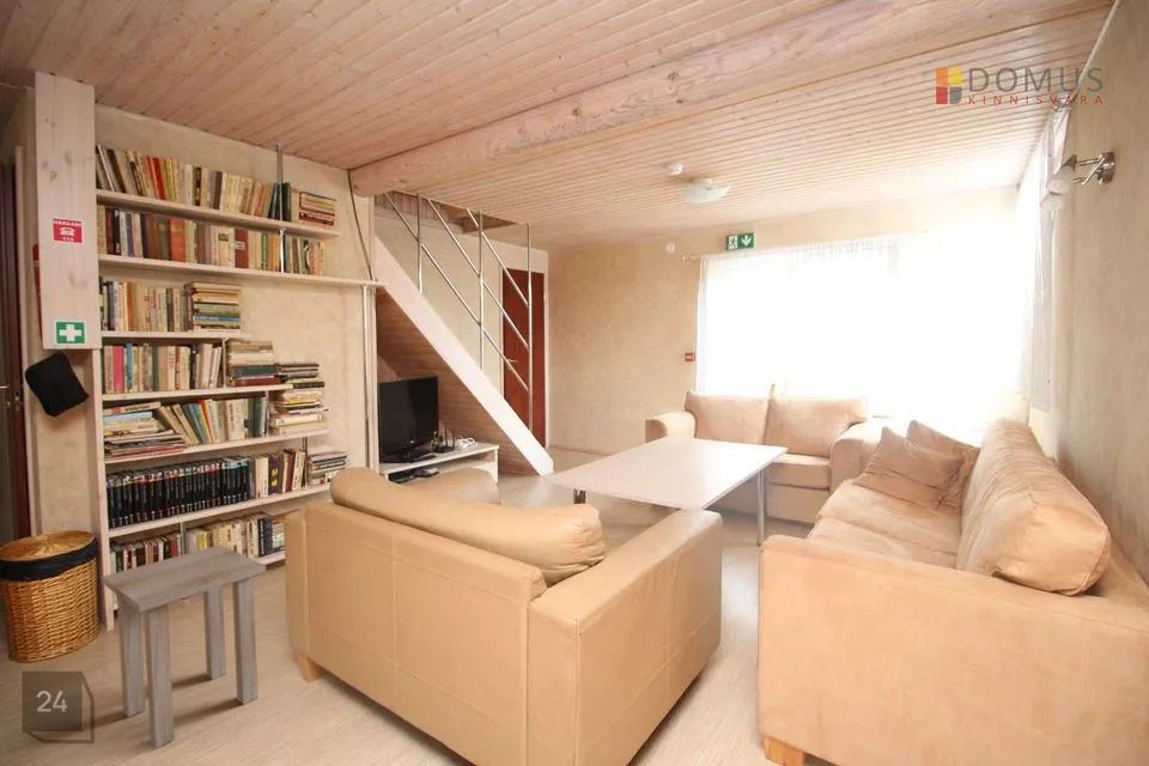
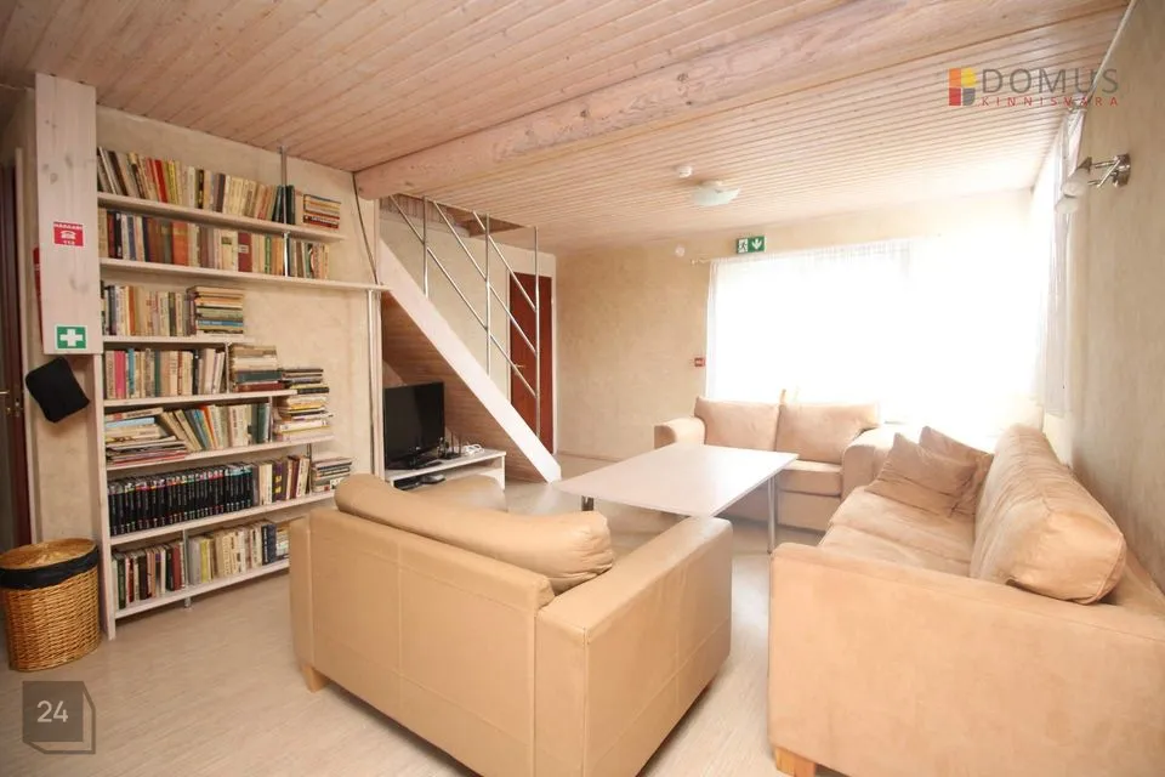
- side table [101,543,267,749]
